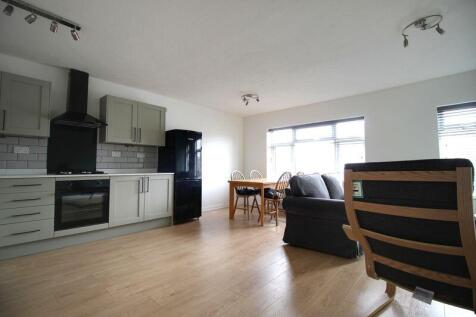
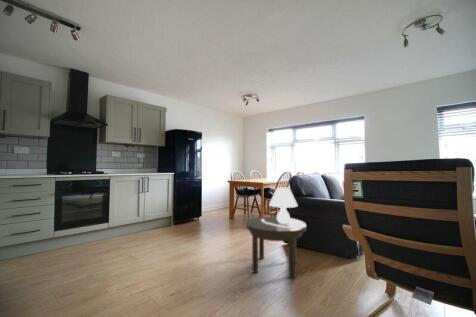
+ side table [245,216,307,279]
+ table lamp [262,186,307,228]
